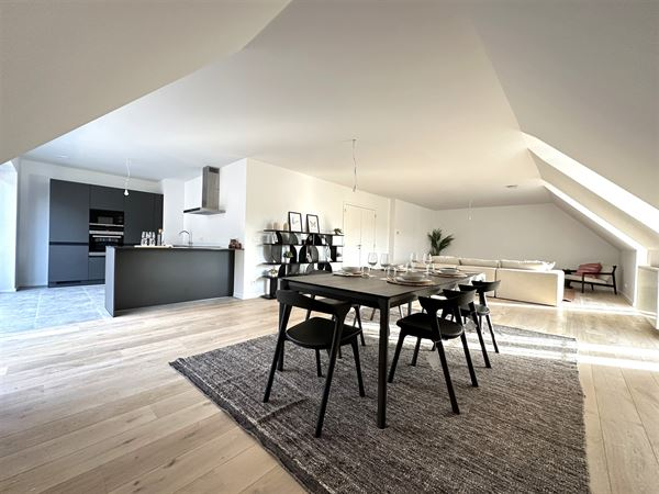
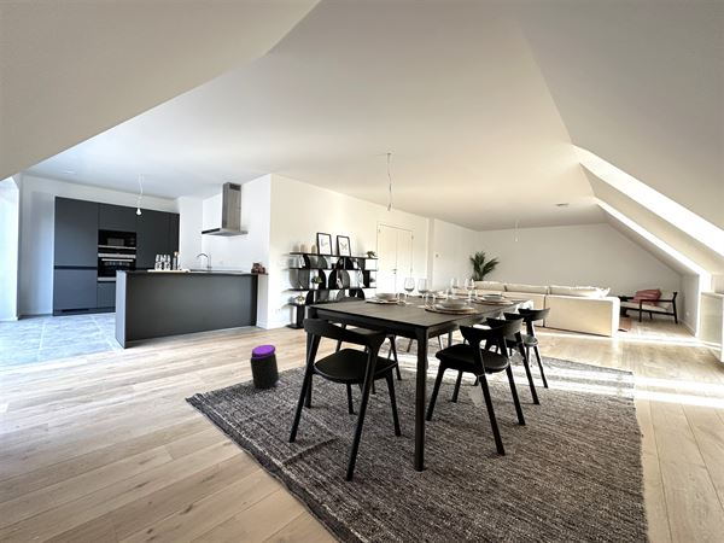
+ trash can [249,344,280,392]
